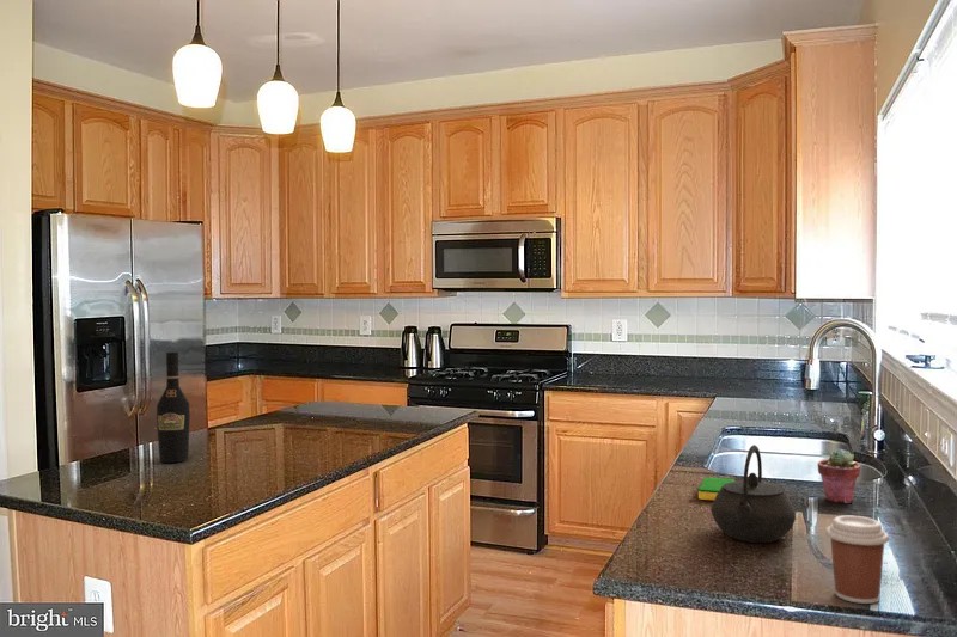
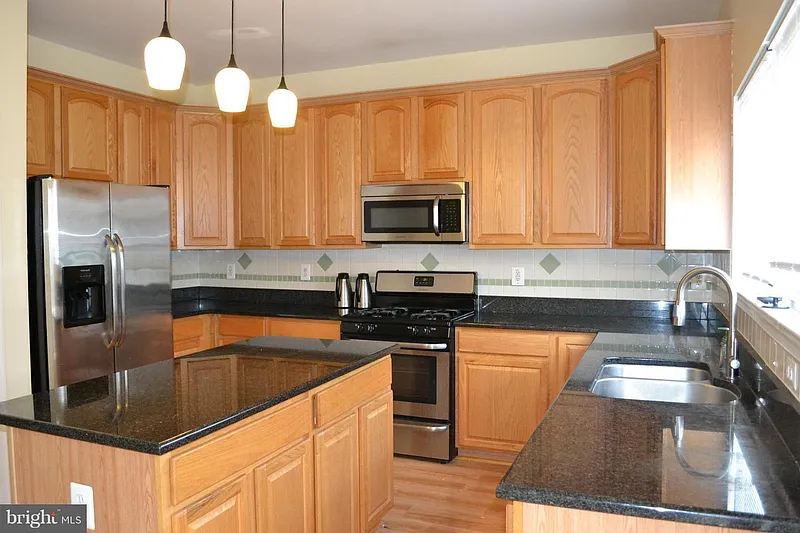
- dish sponge [697,476,736,501]
- wine bottle [156,351,191,464]
- potted succulent [817,447,861,504]
- coffee cup [824,515,890,605]
- kettle [711,443,797,544]
